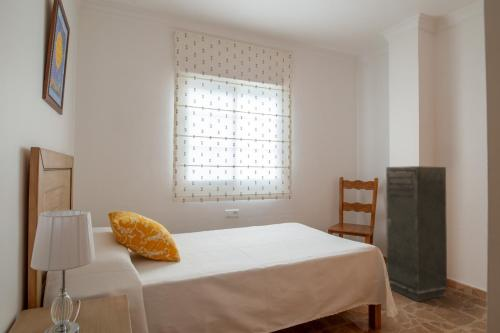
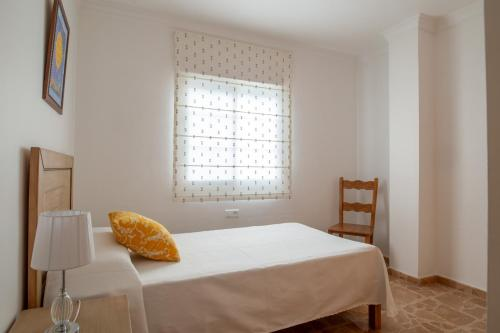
- storage cabinet [385,165,448,303]
